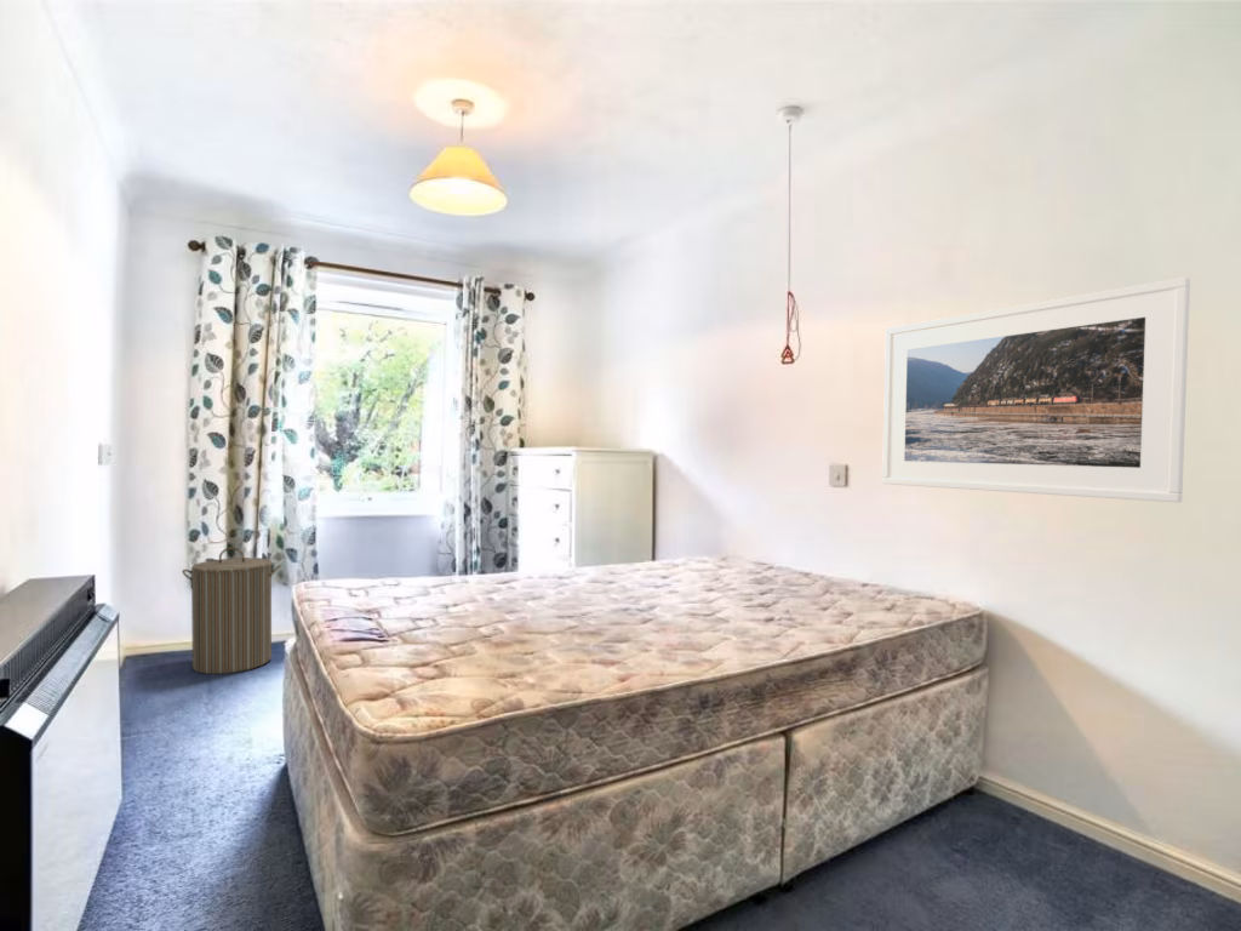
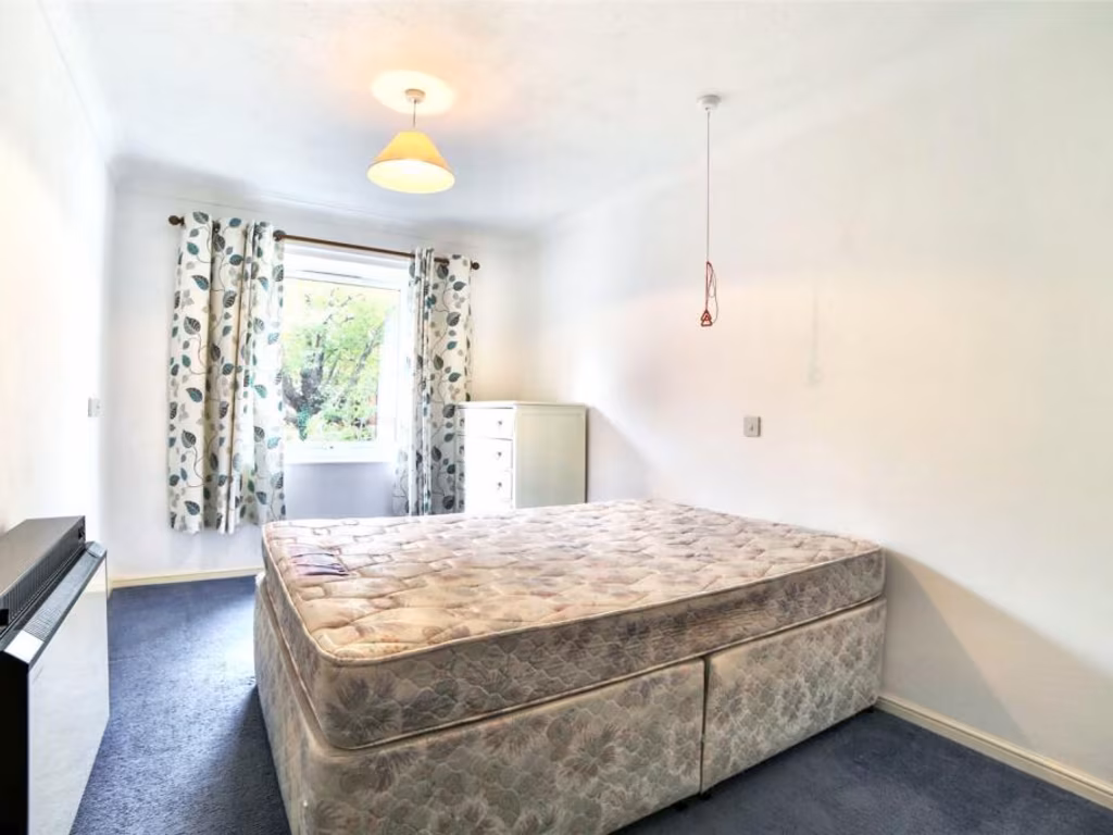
- laundry hamper [181,547,282,675]
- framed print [881,276,1191,503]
